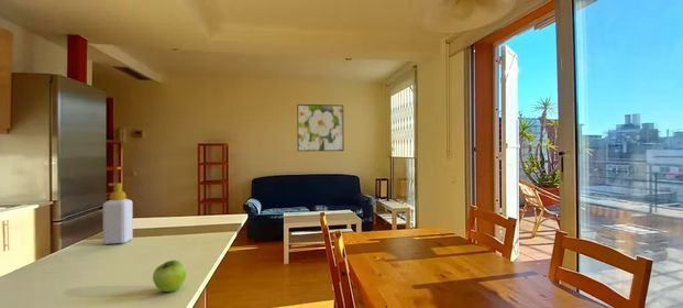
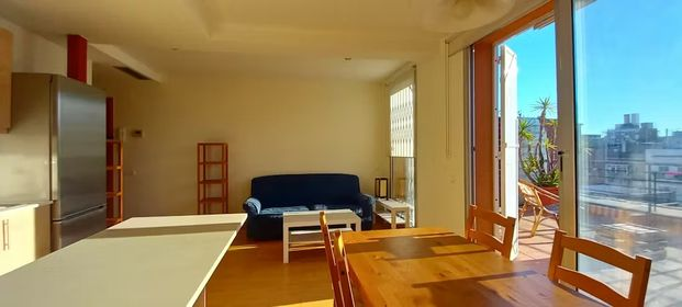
- fruit [152,260,187,293]
- soap bottle [102,183,134,245]
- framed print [296,103,345,152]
